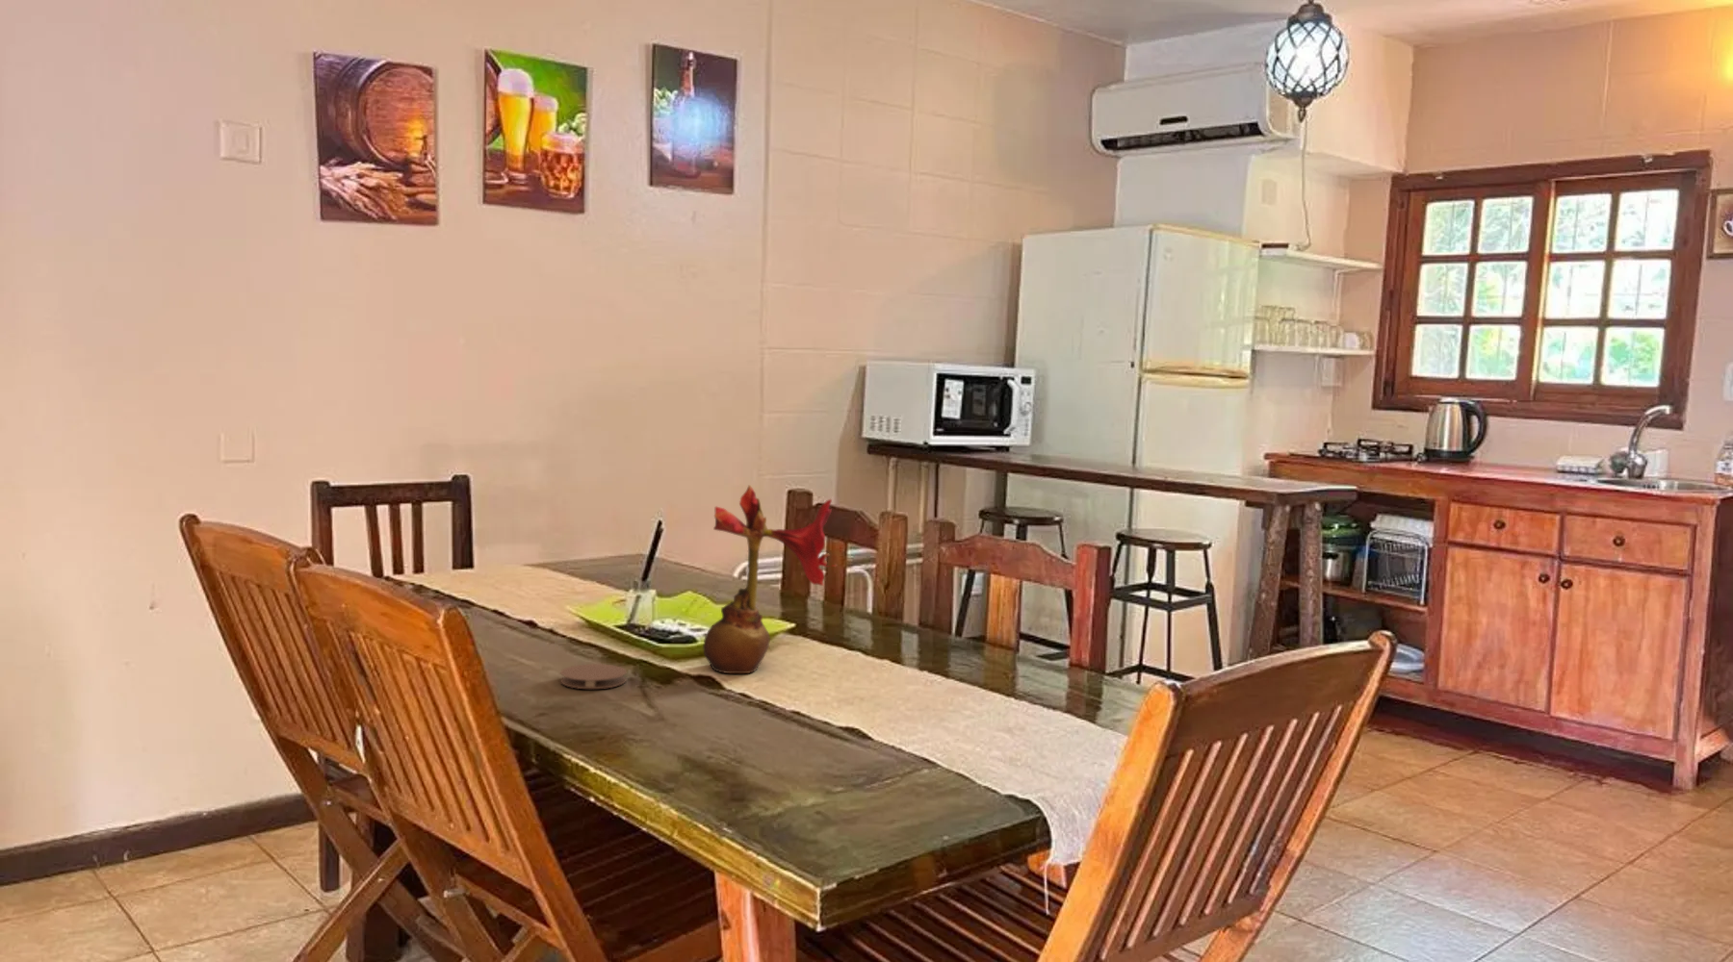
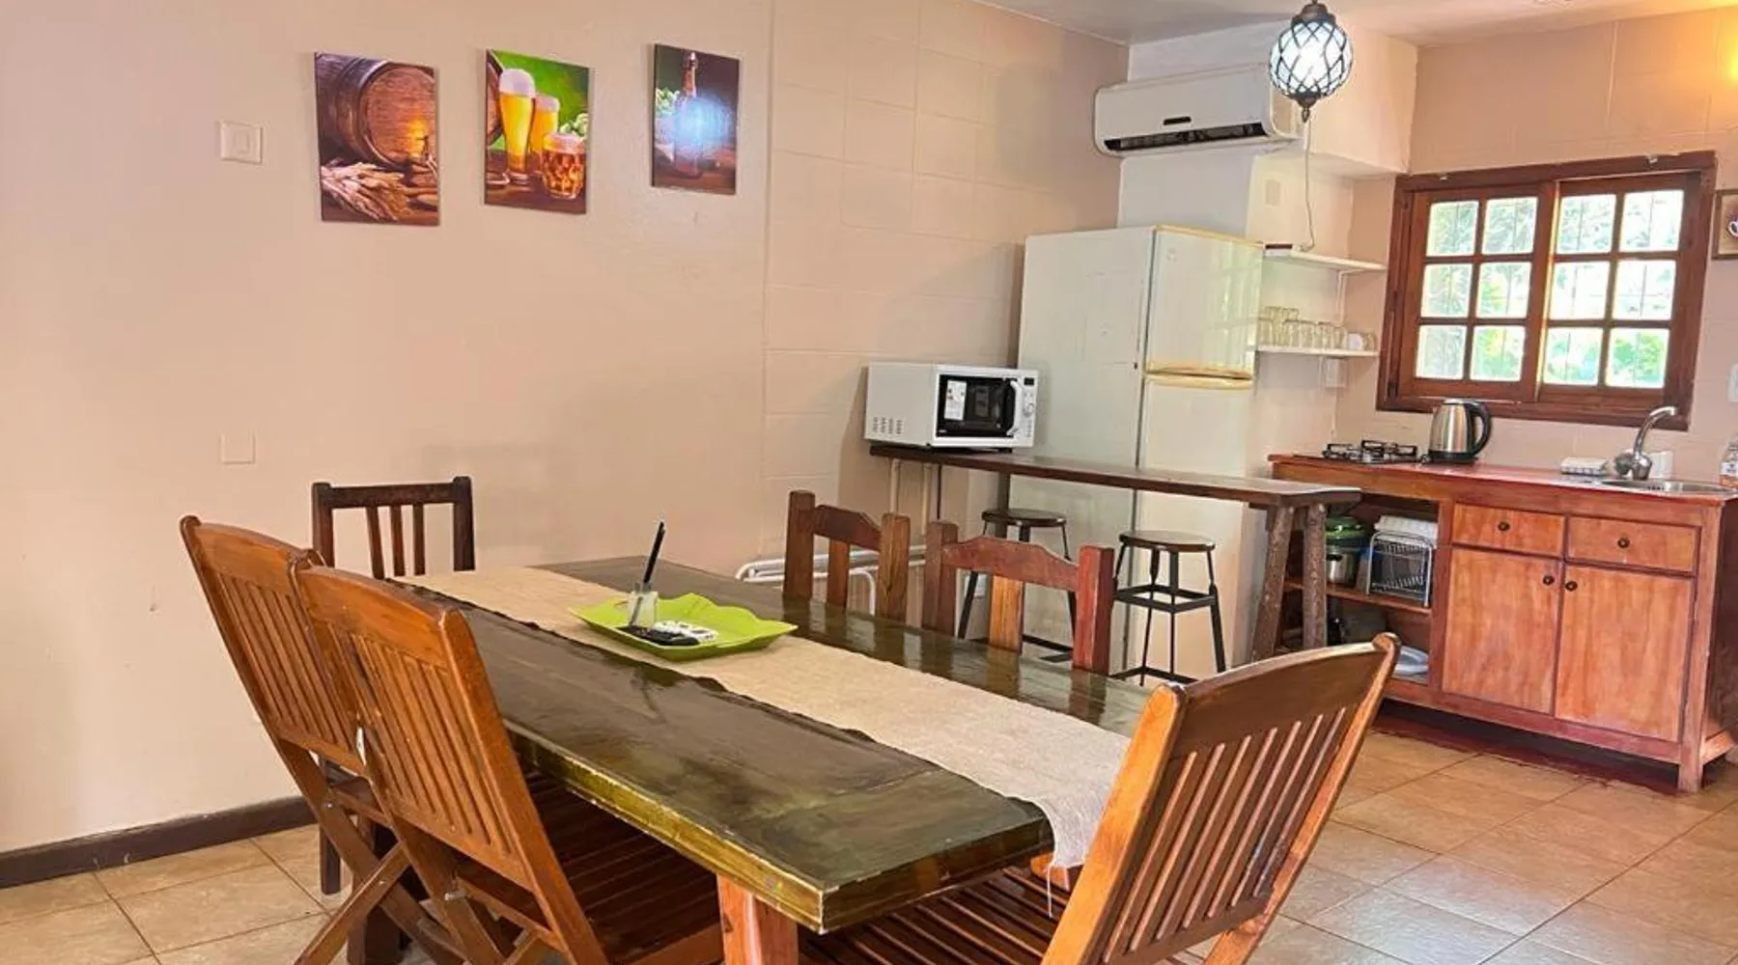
- coaster [559,662,628,690]
- flower [702,483,838,674]
